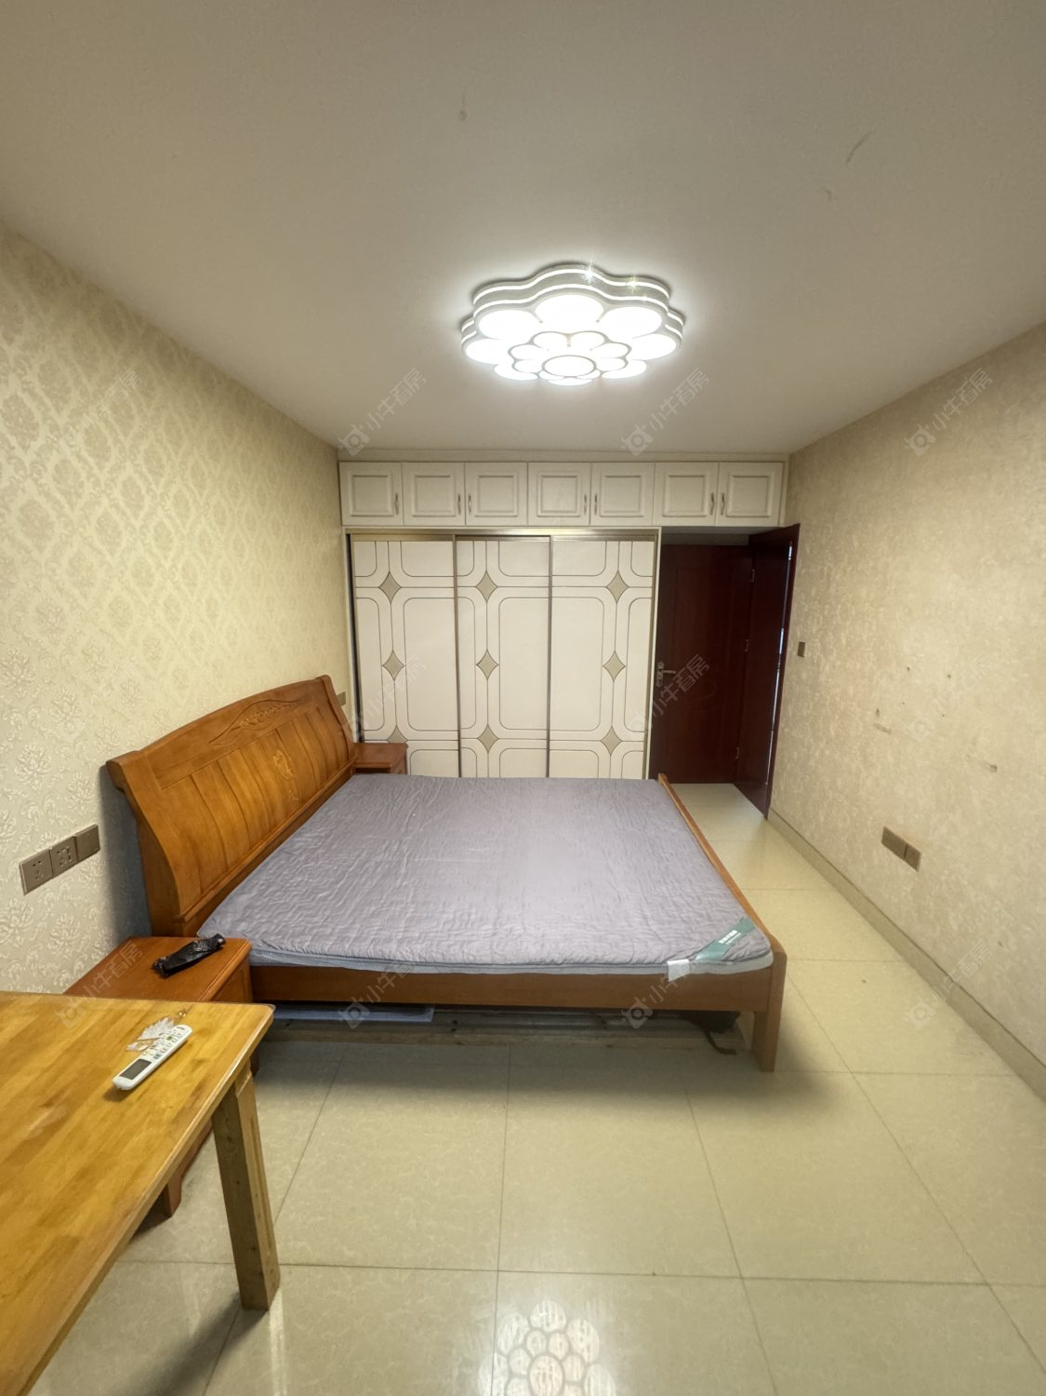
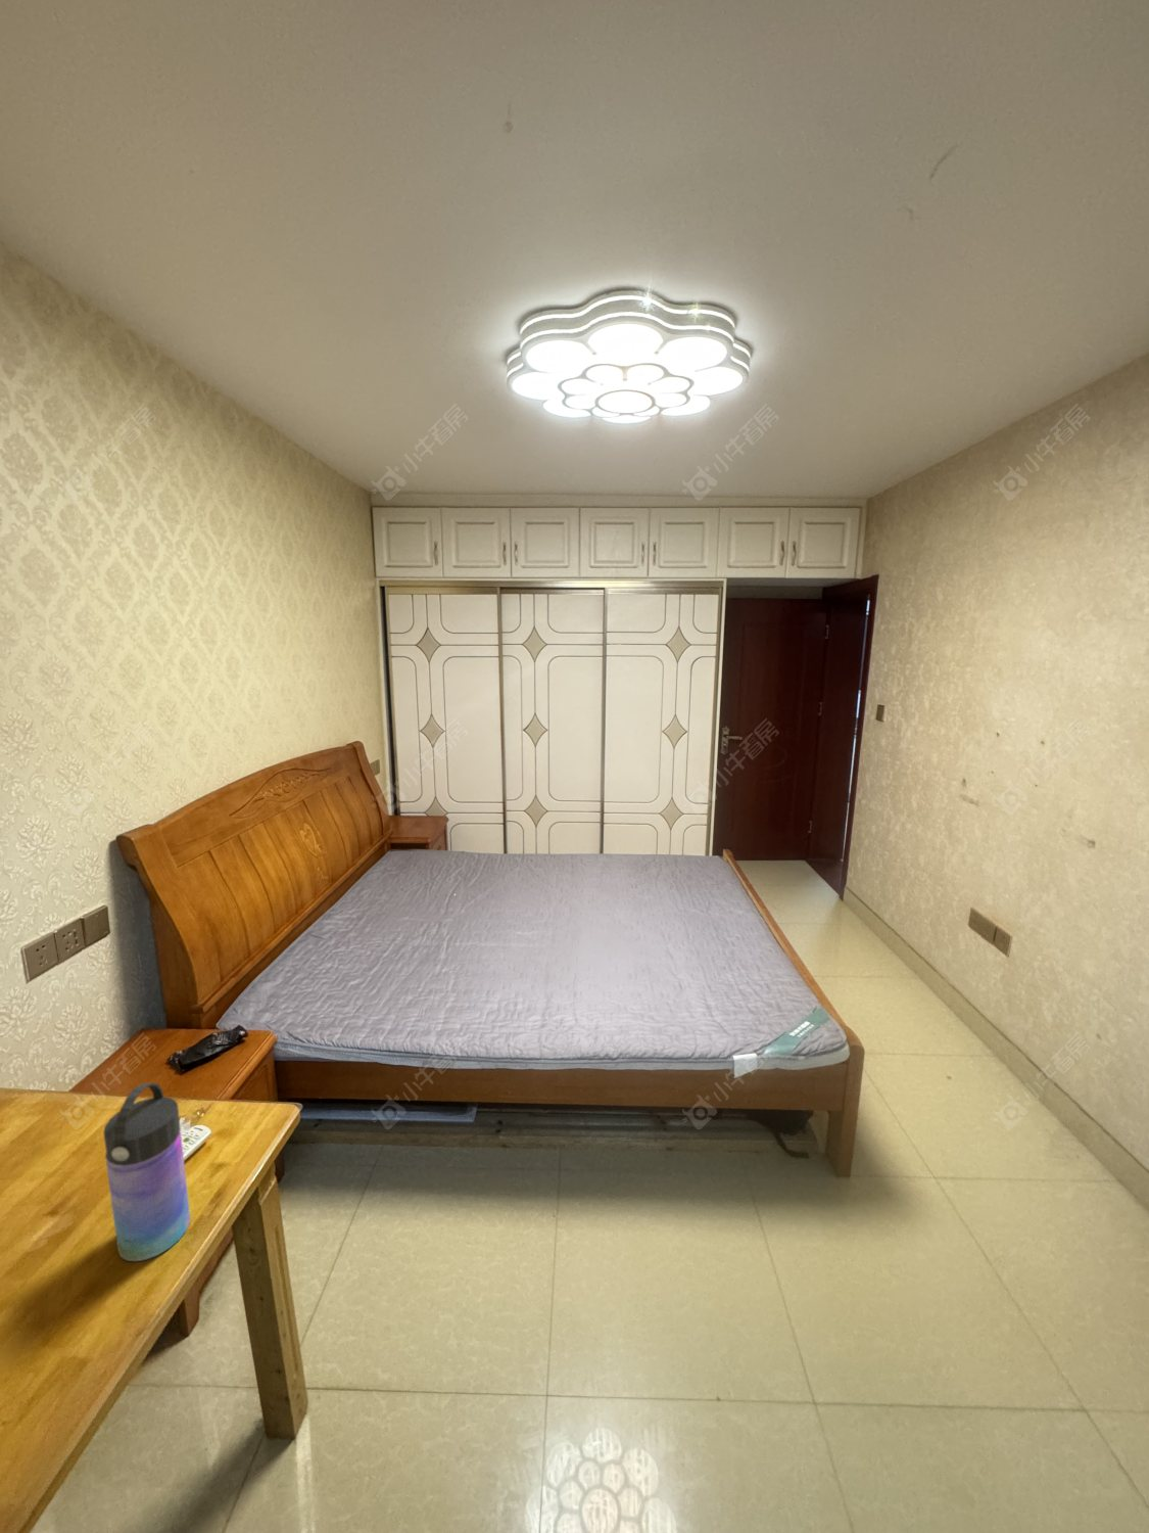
+ water bottle [103,1083,191,1263]
